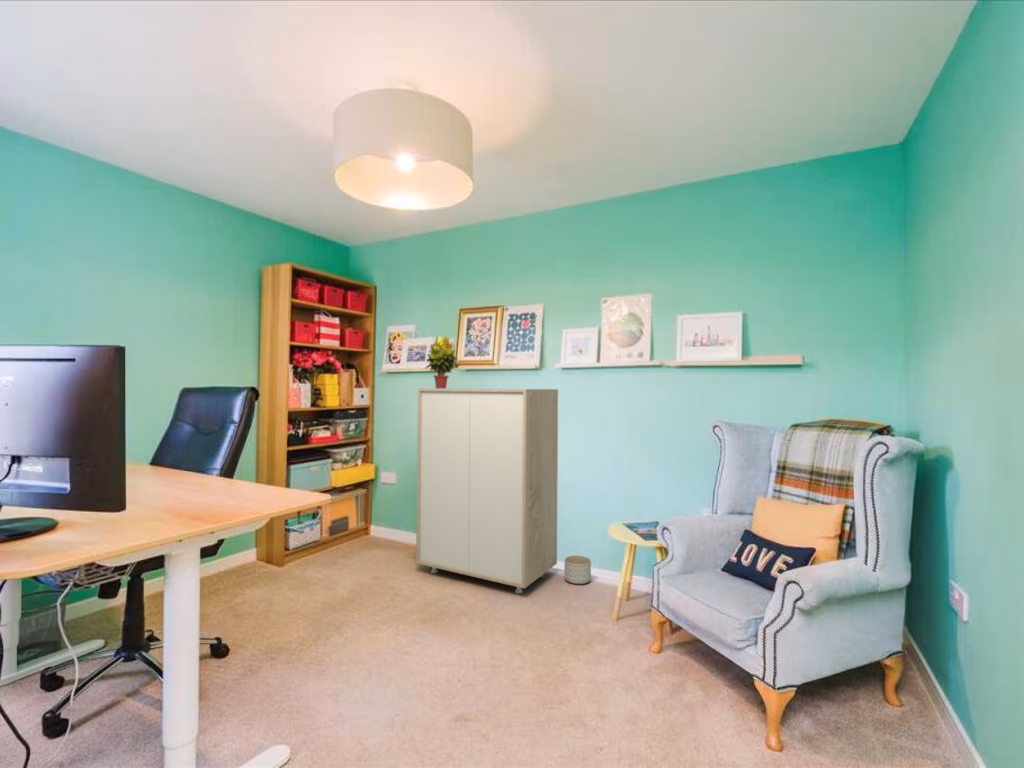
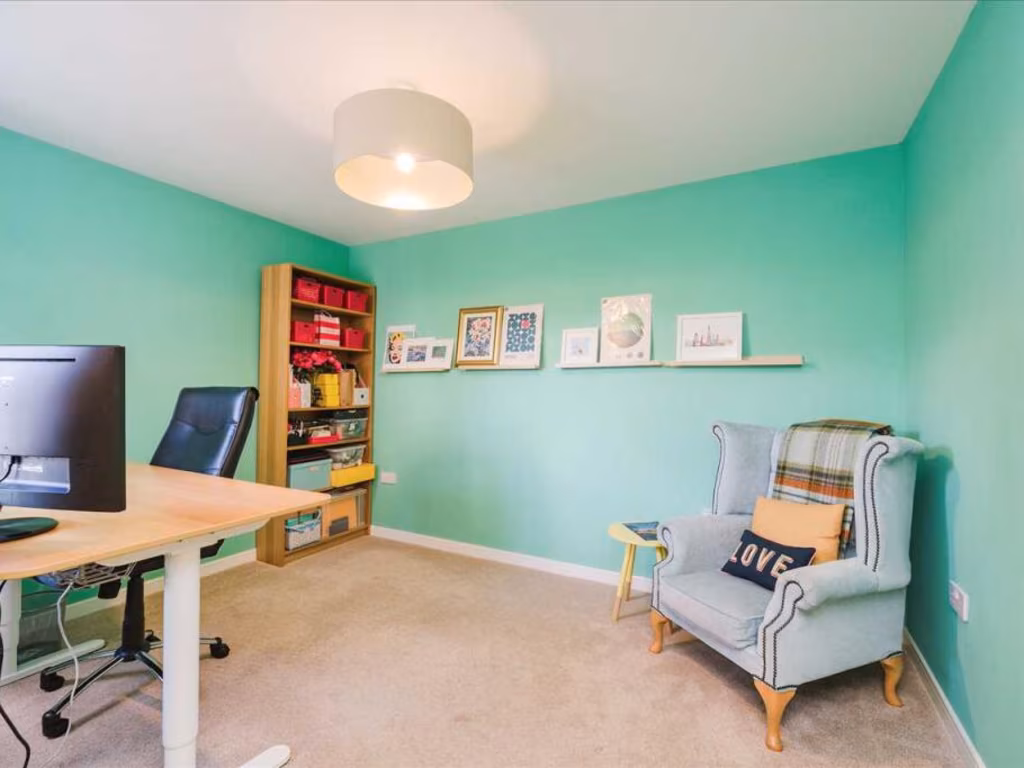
- potted plant [425,334,460,388]
- storage cabinet [415,387,559,594]
- planter [563,555,592,585]
